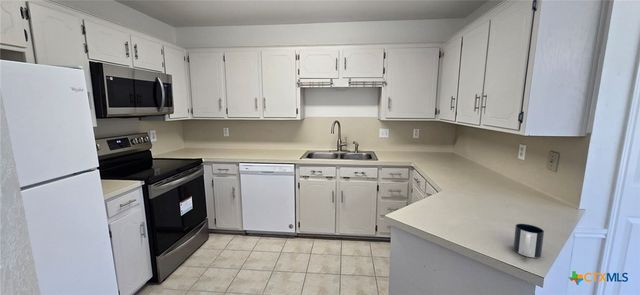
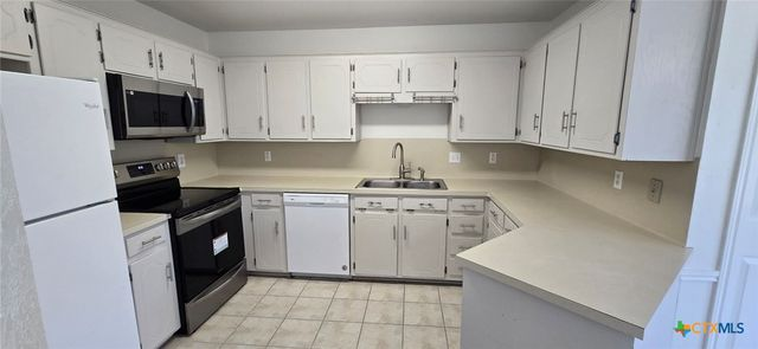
- mug [512,223,545,259]
